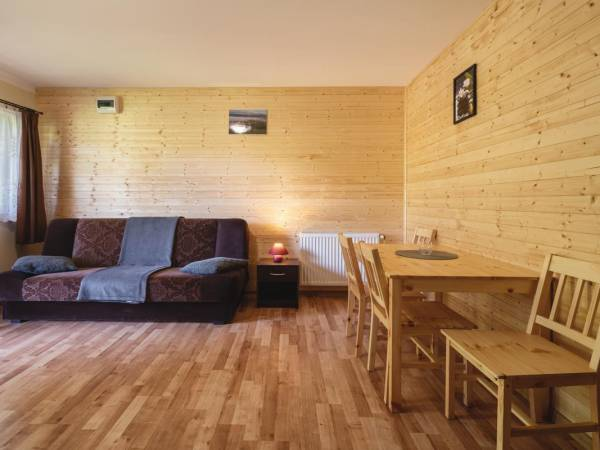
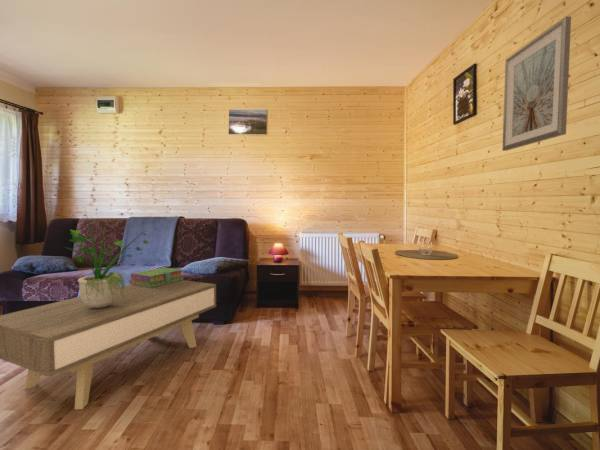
+ potted plant [64,210,150,308]
+ picture frame [501,15,572,152]
+ stack of books [128,267,185,288]
+ coffee table [0,279,217,411]
